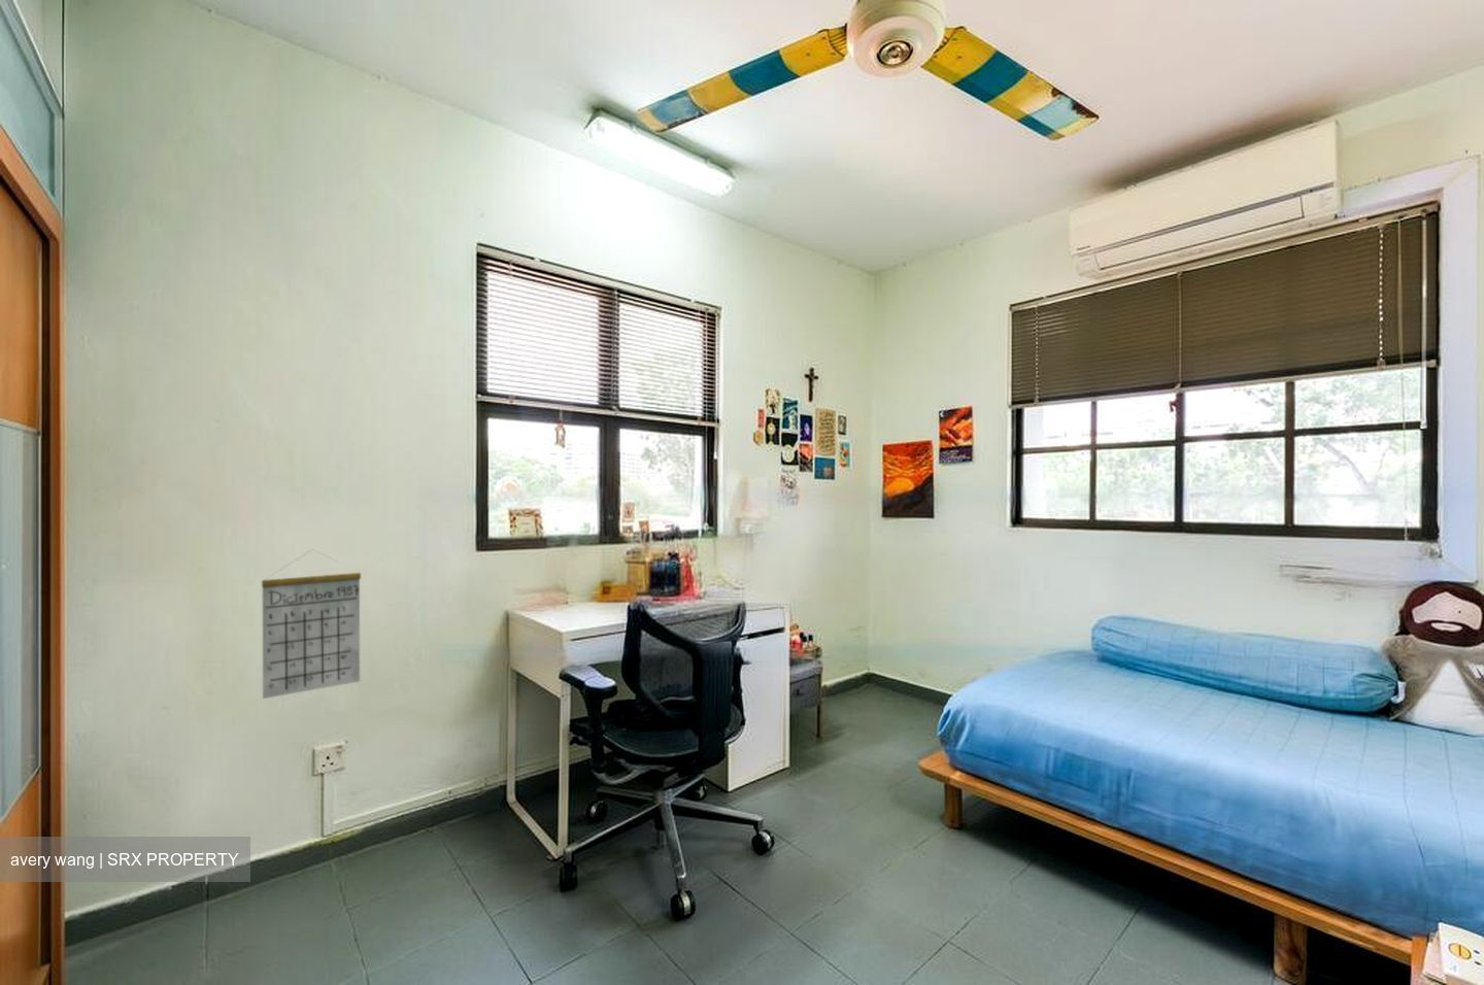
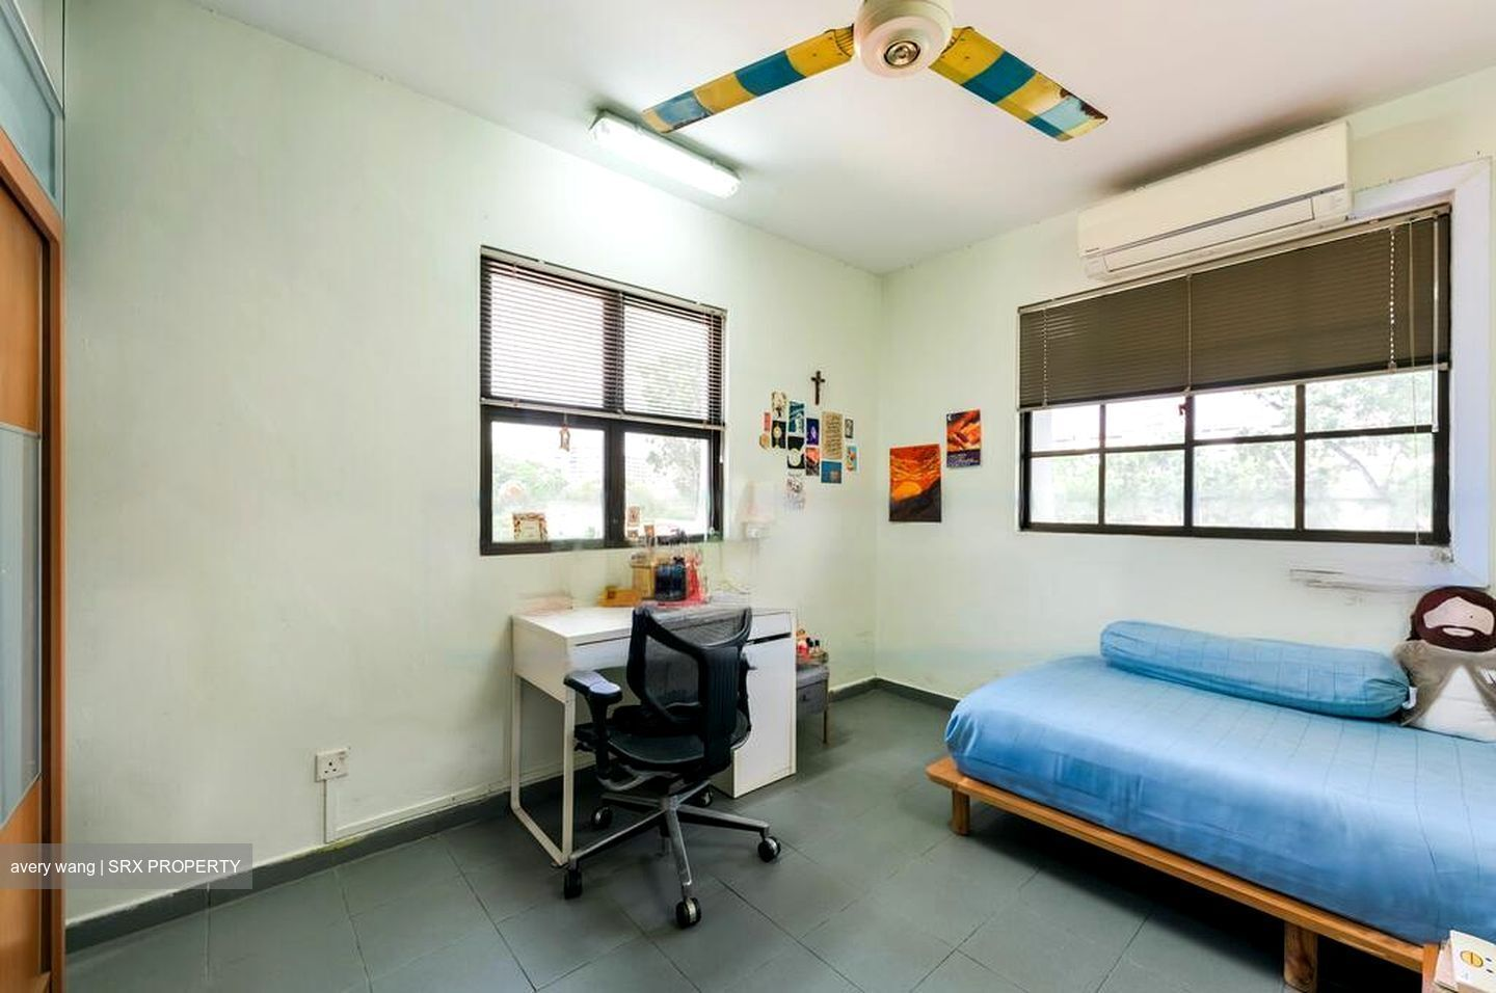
- calendar [261,549,362,699]
